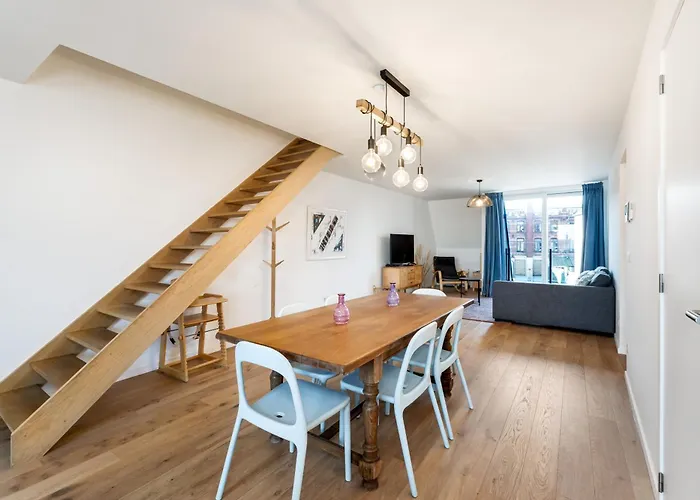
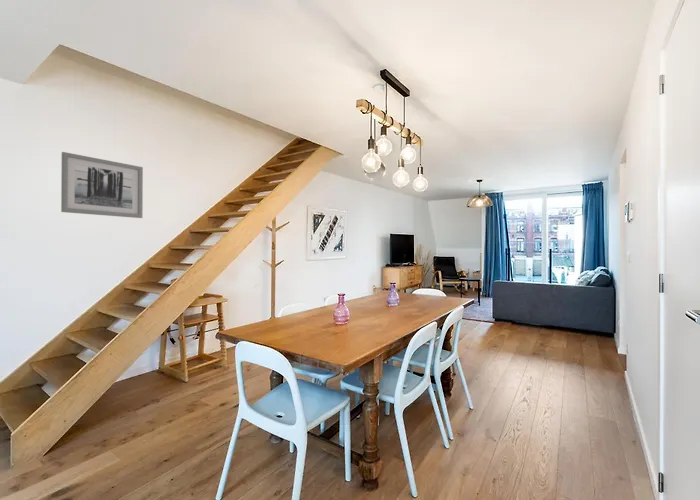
+ wall art [60,151,144,219]
